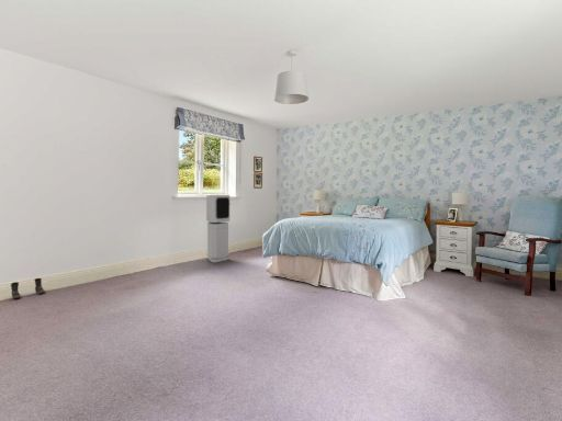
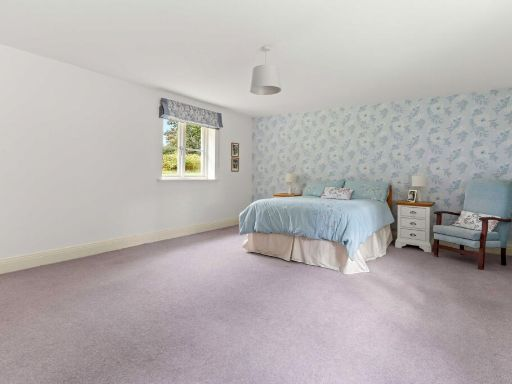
- air purifier [205,194,232,263]
- boots [10,277,46,300]
